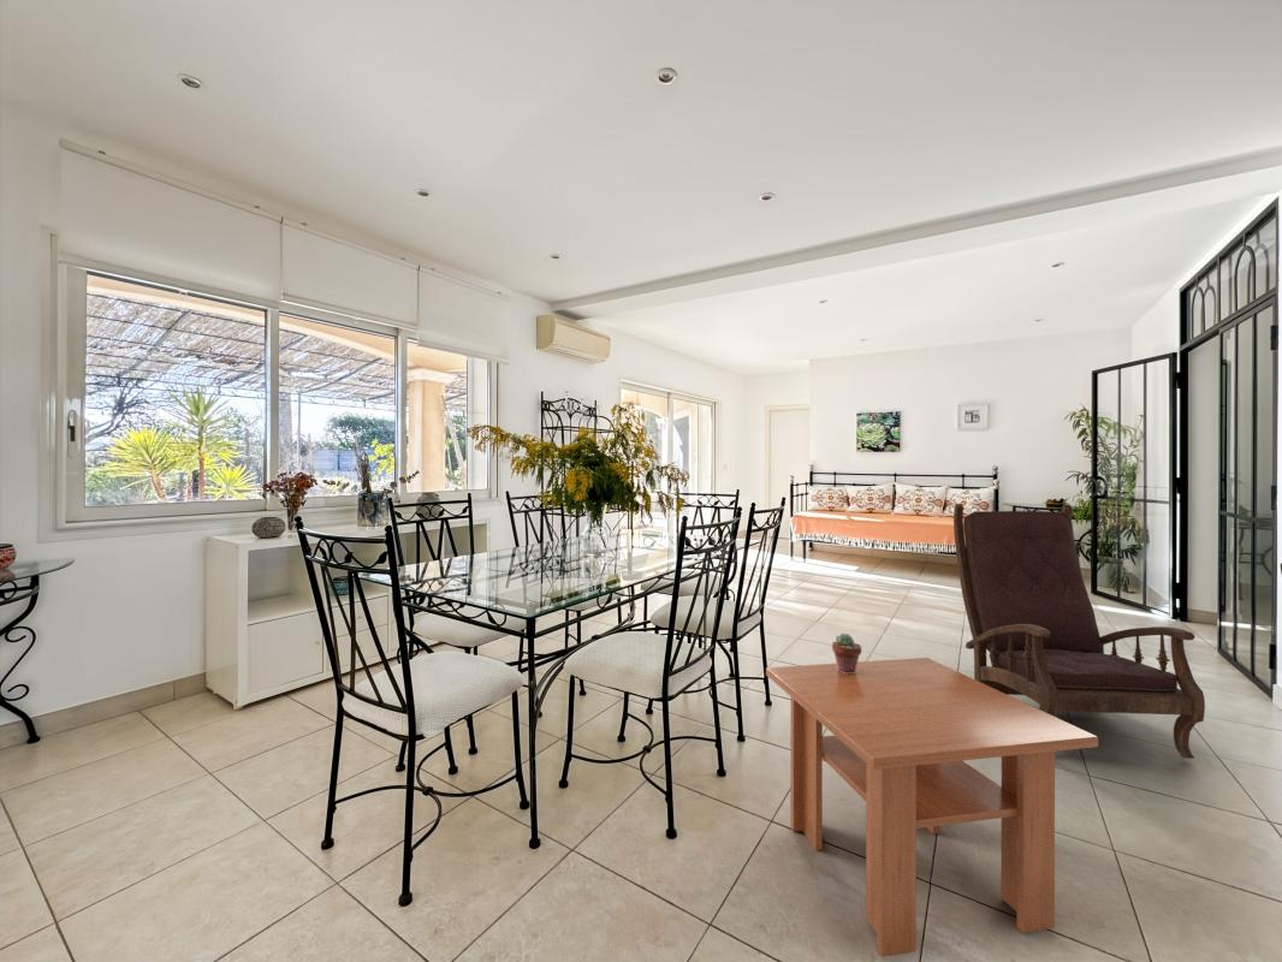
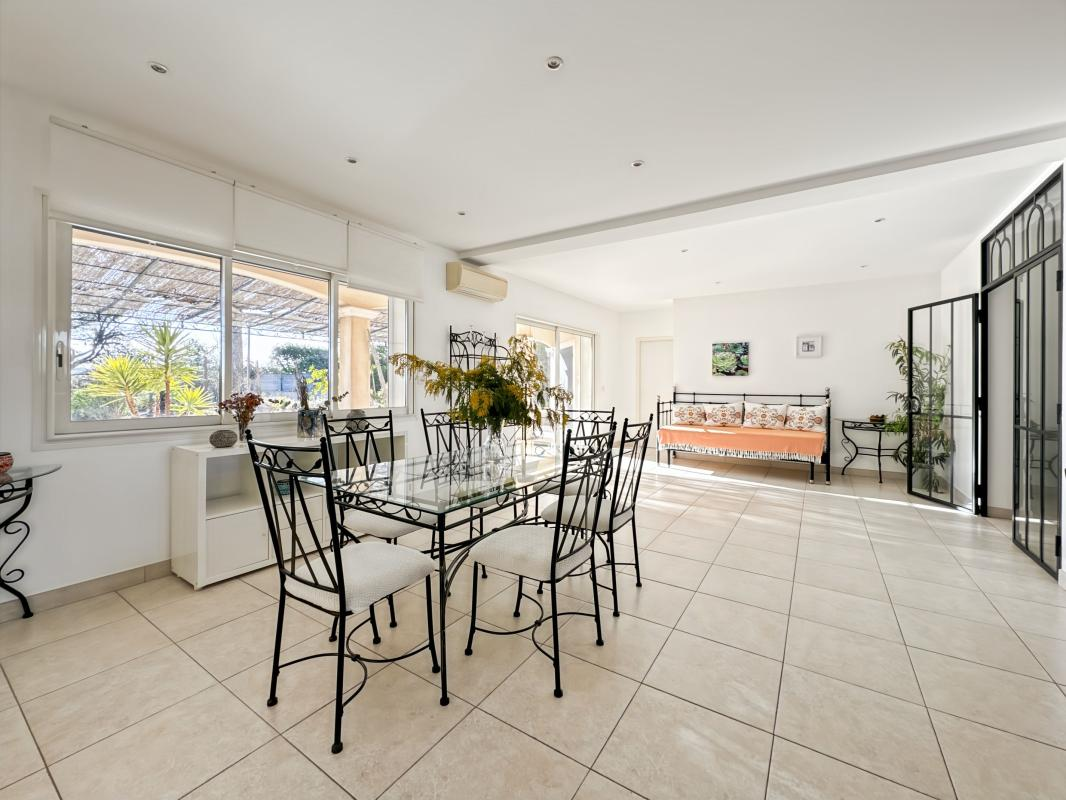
- potted succulent [831,633,862,673]
- coffee table [765,657,1099,958]
- armchair [952,503,1206,760]
